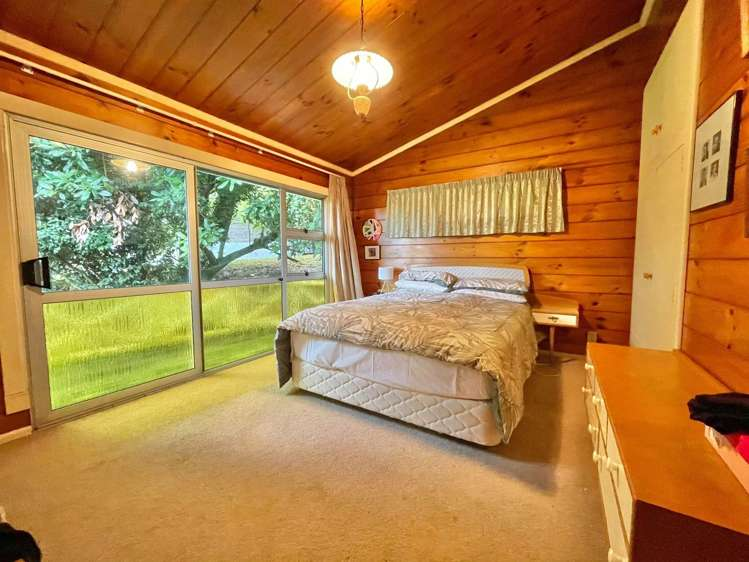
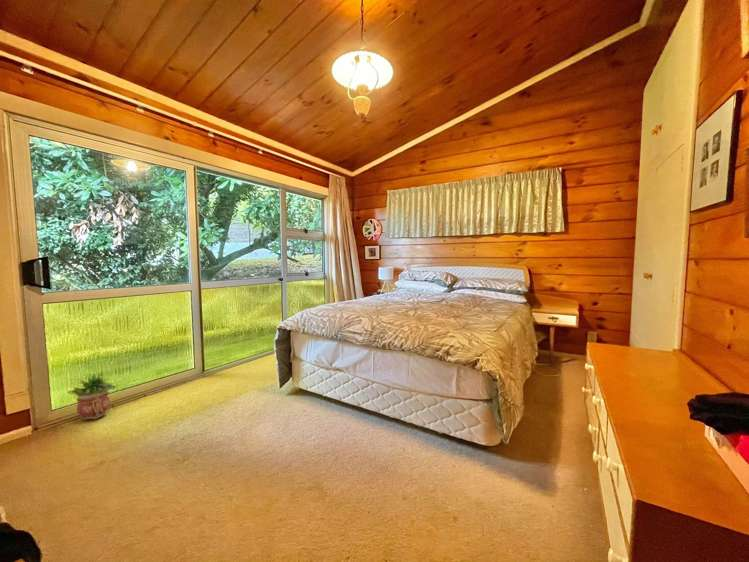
+ potted plant [67,372,118,421]
